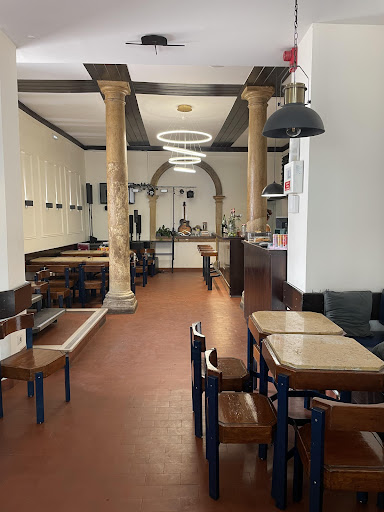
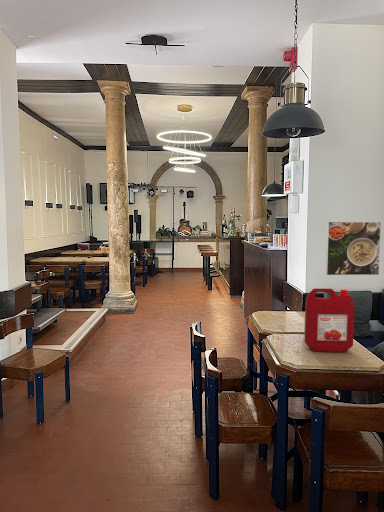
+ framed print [325,221,382,276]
+ ketchup jug [304,288,355,353]
